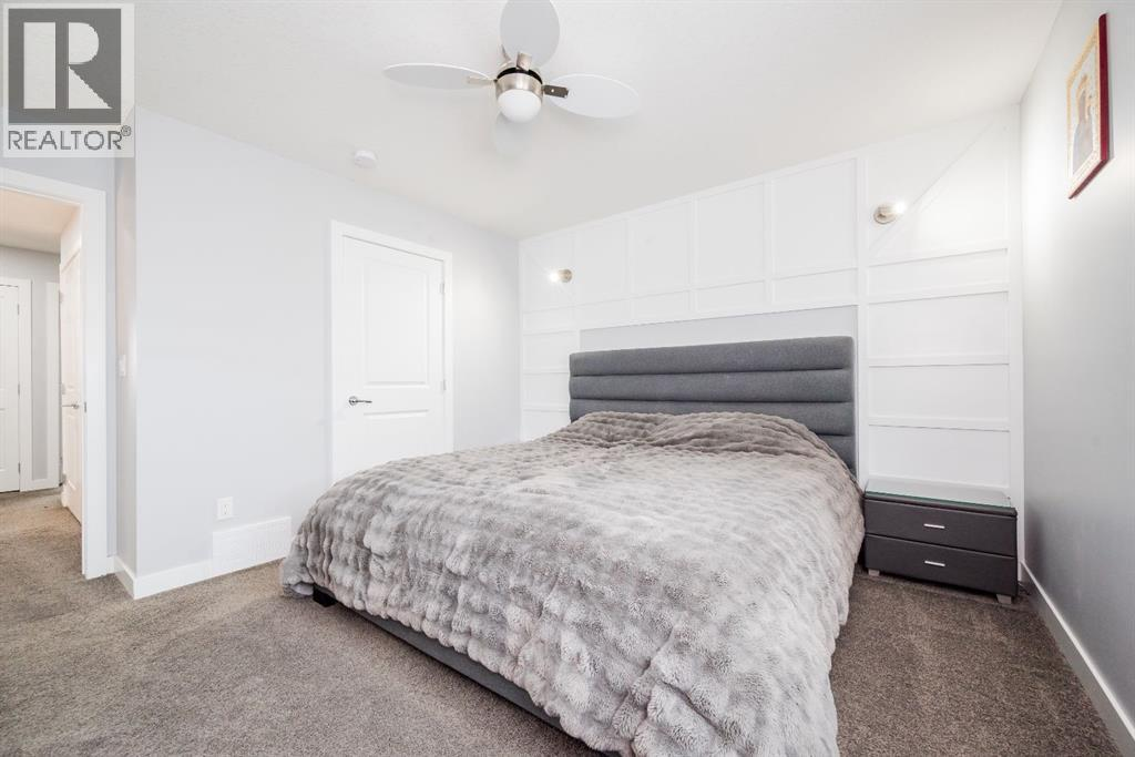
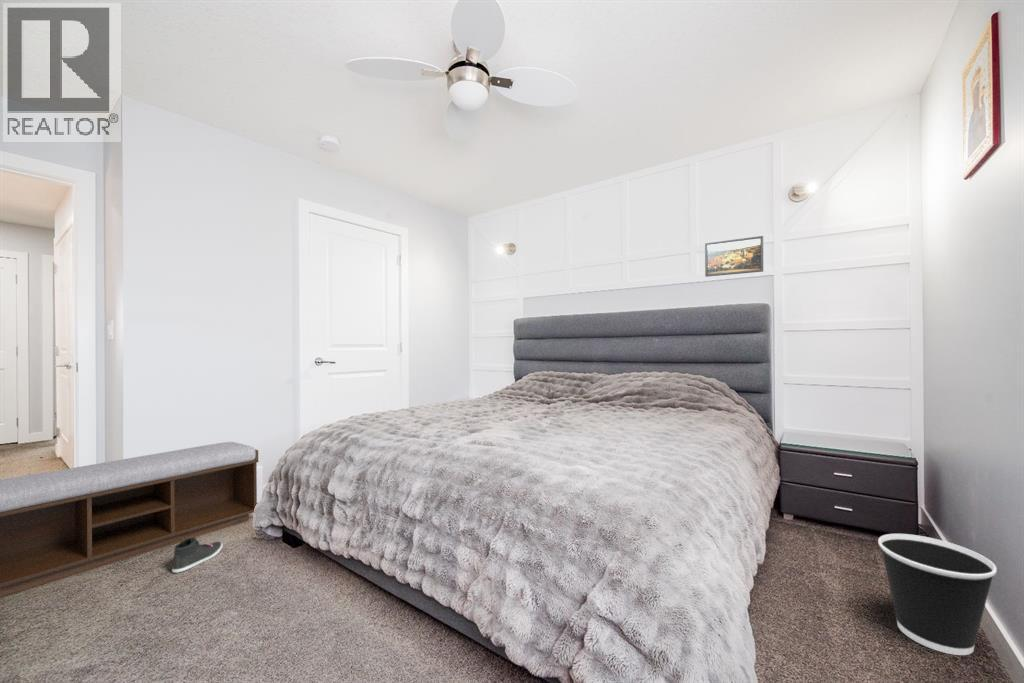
+ sneaker [171,537,224,574]
+ wastebasket [877,533,998,656]
+ bench [0,441,259,598]
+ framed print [704,235,764,278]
